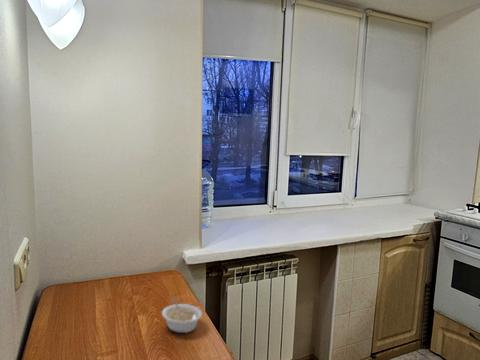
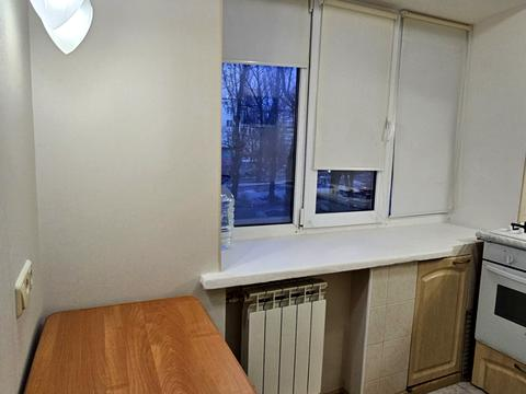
- legume [161,297,203,334]
